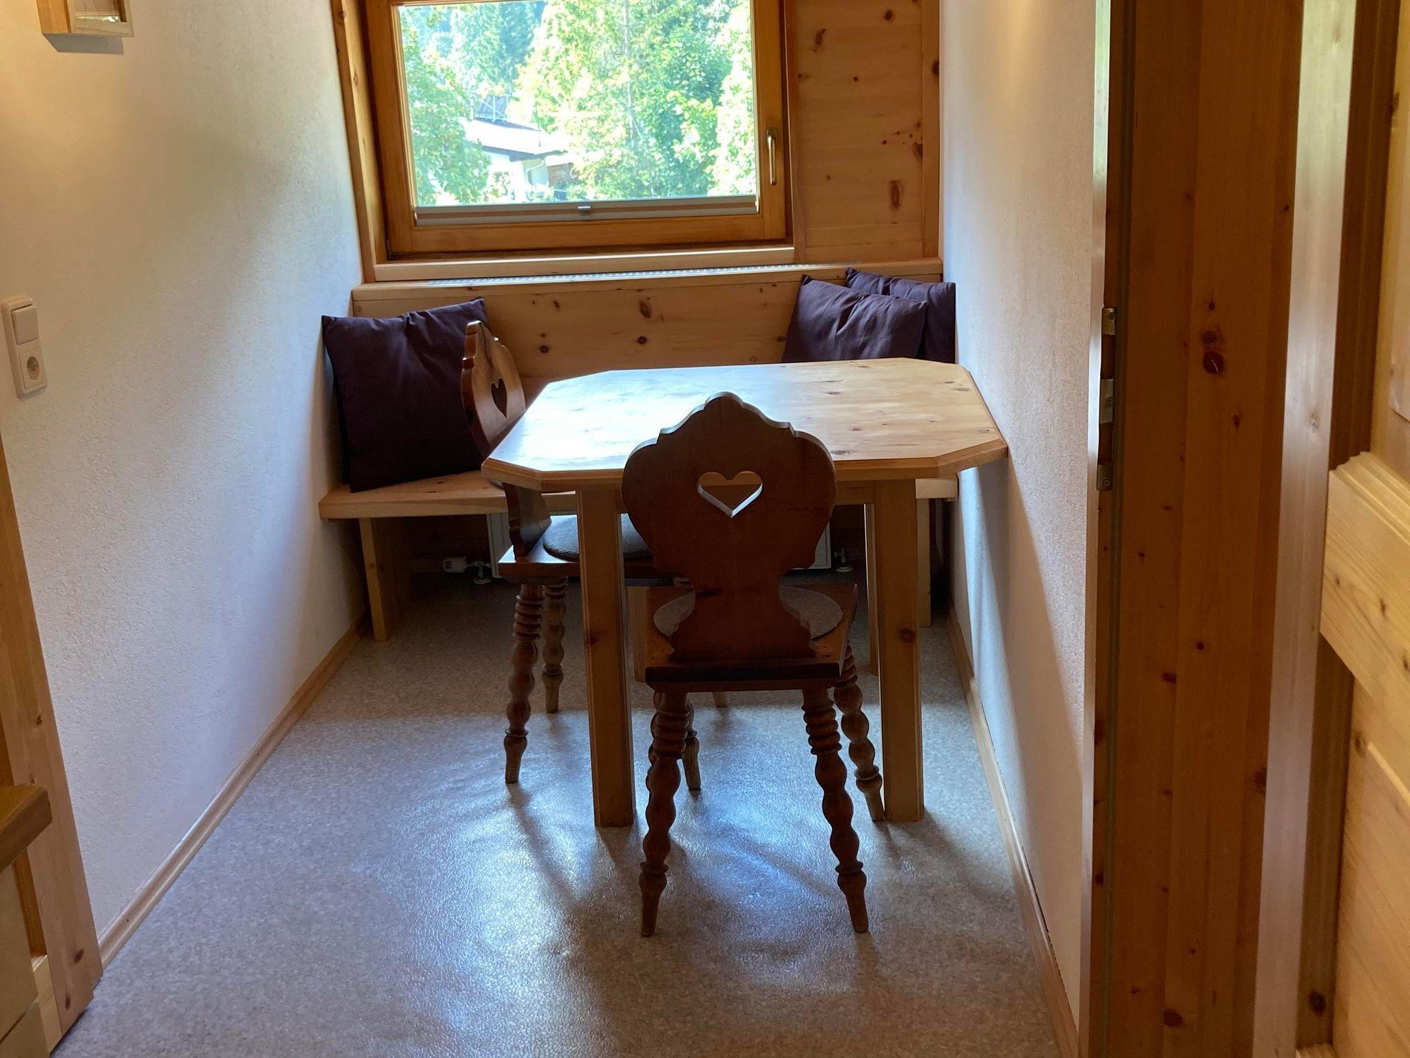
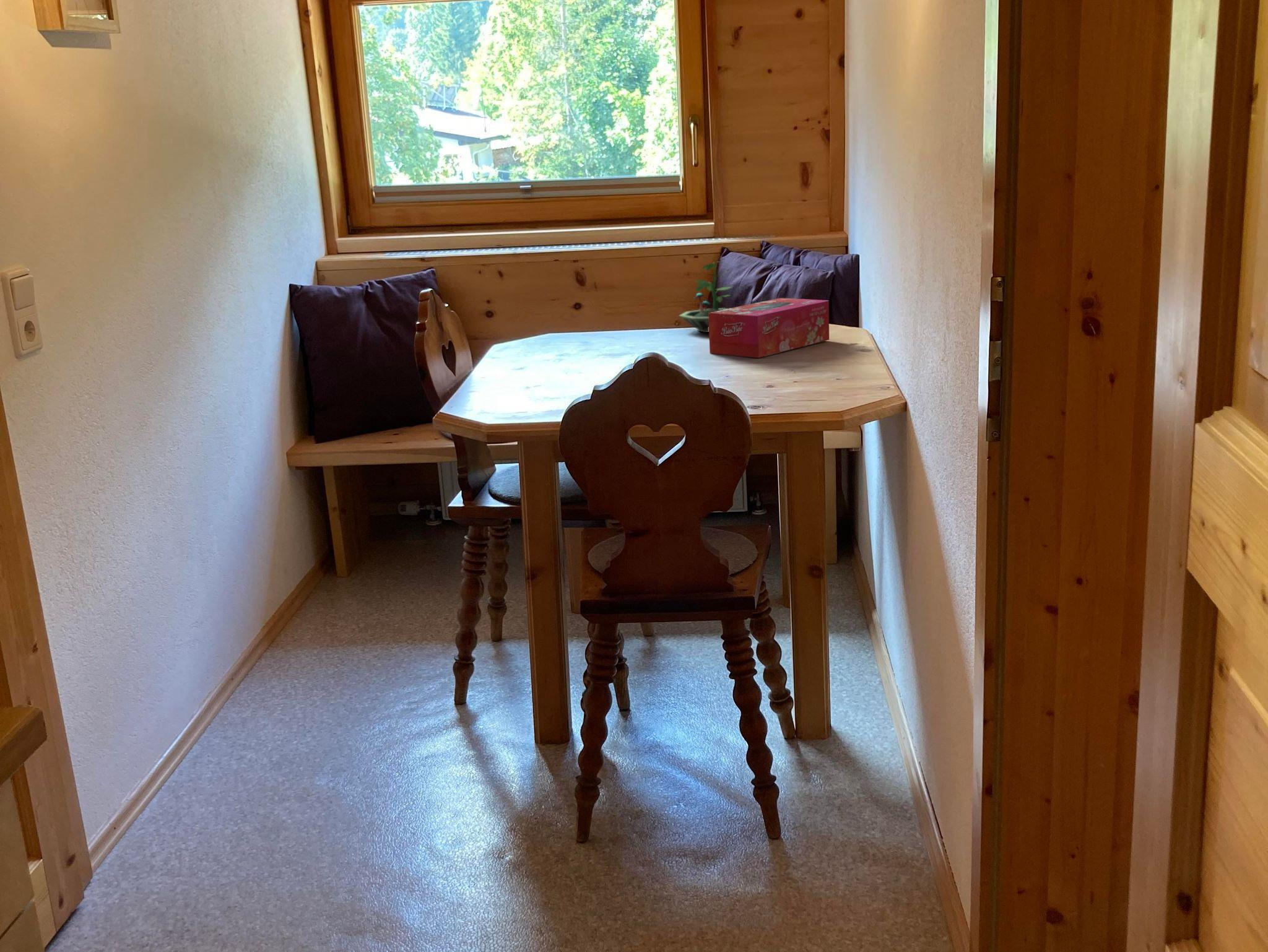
+ terrarium [678,261,733,333]
+ tissue box [708,297,830,358]
